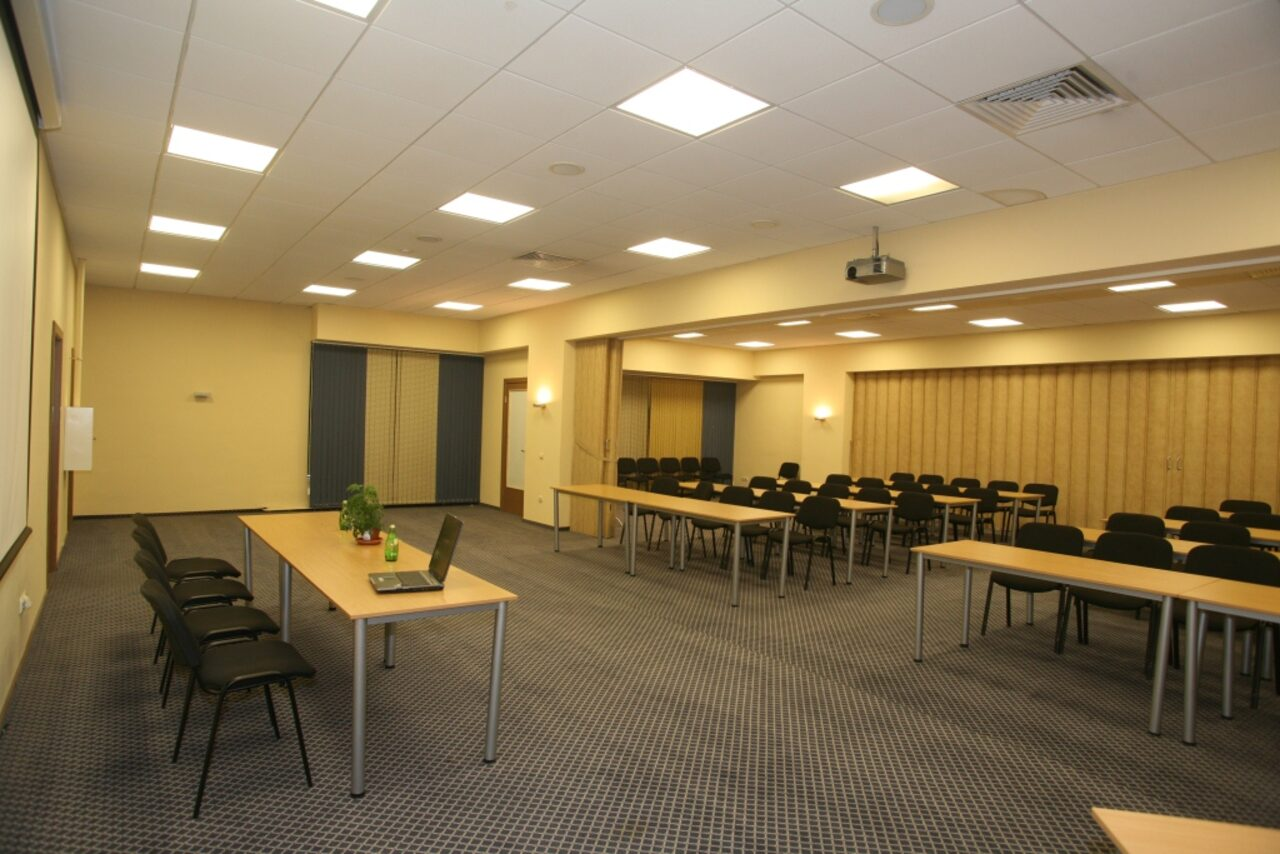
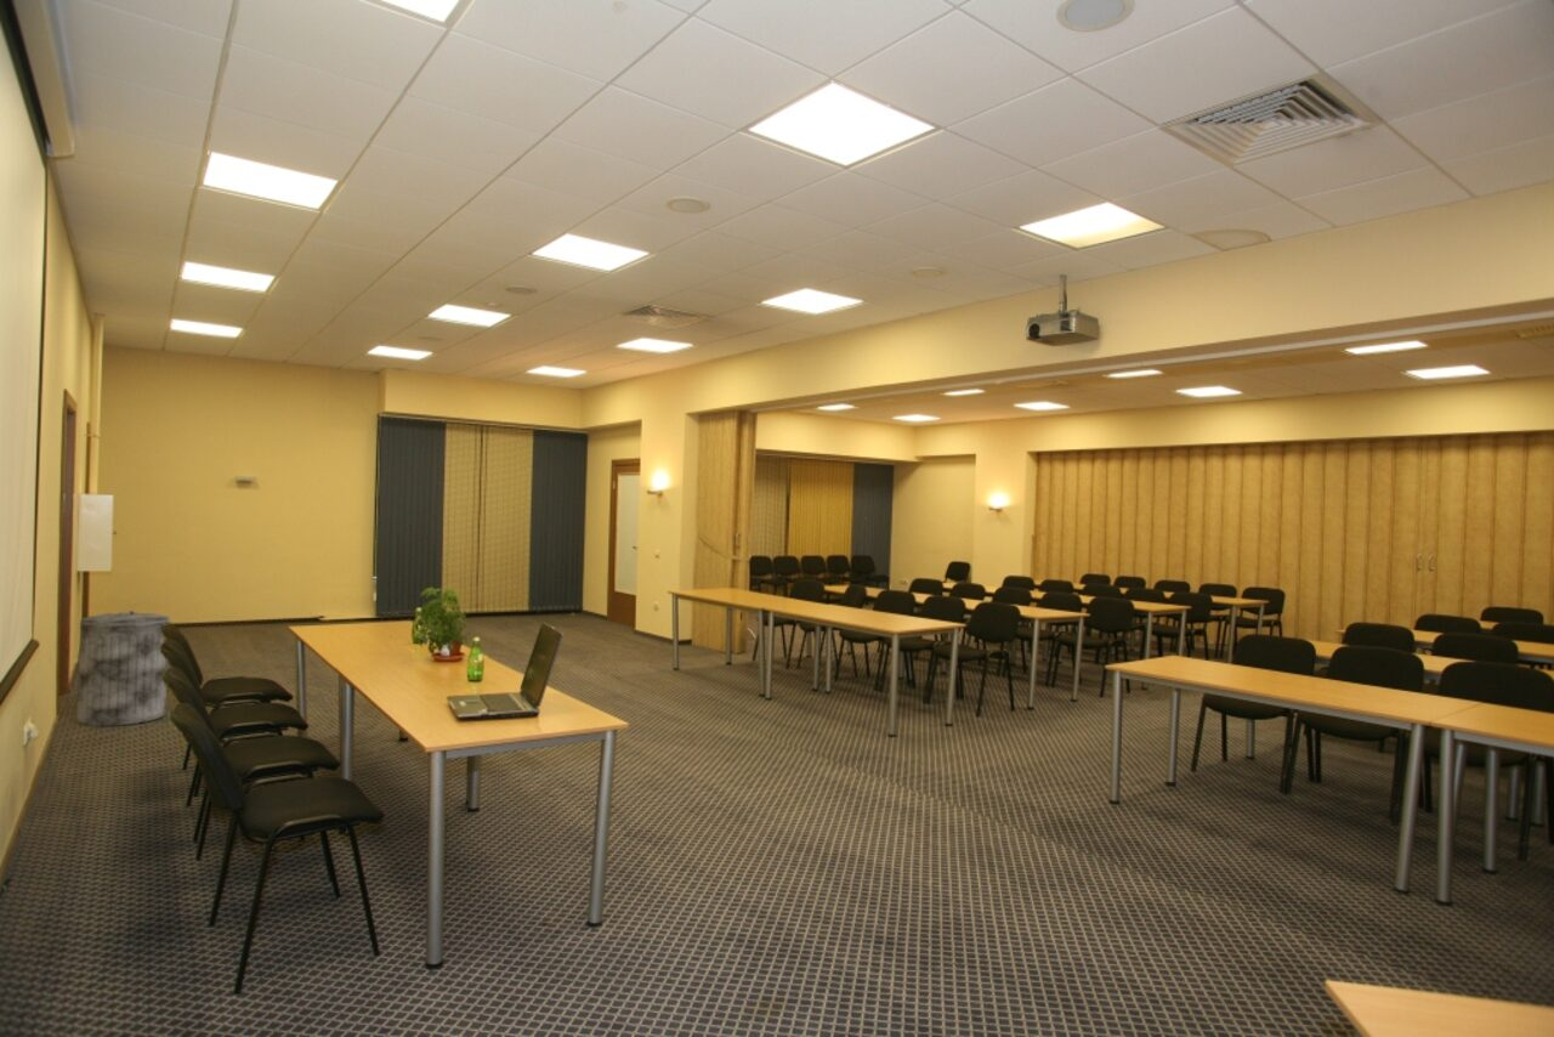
+ trash can [75,610,171,727]
